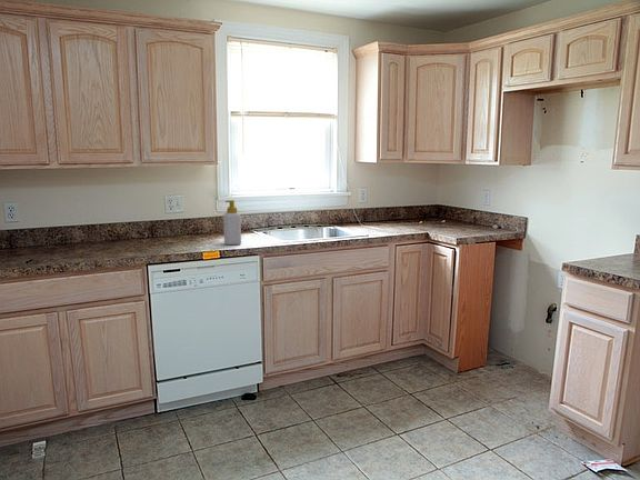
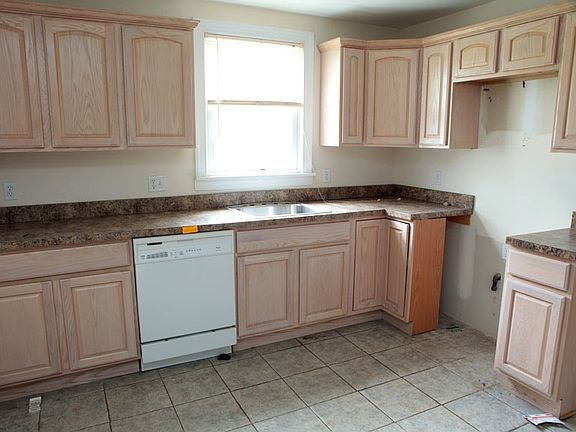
- soap bottle [222,199,242,246]
